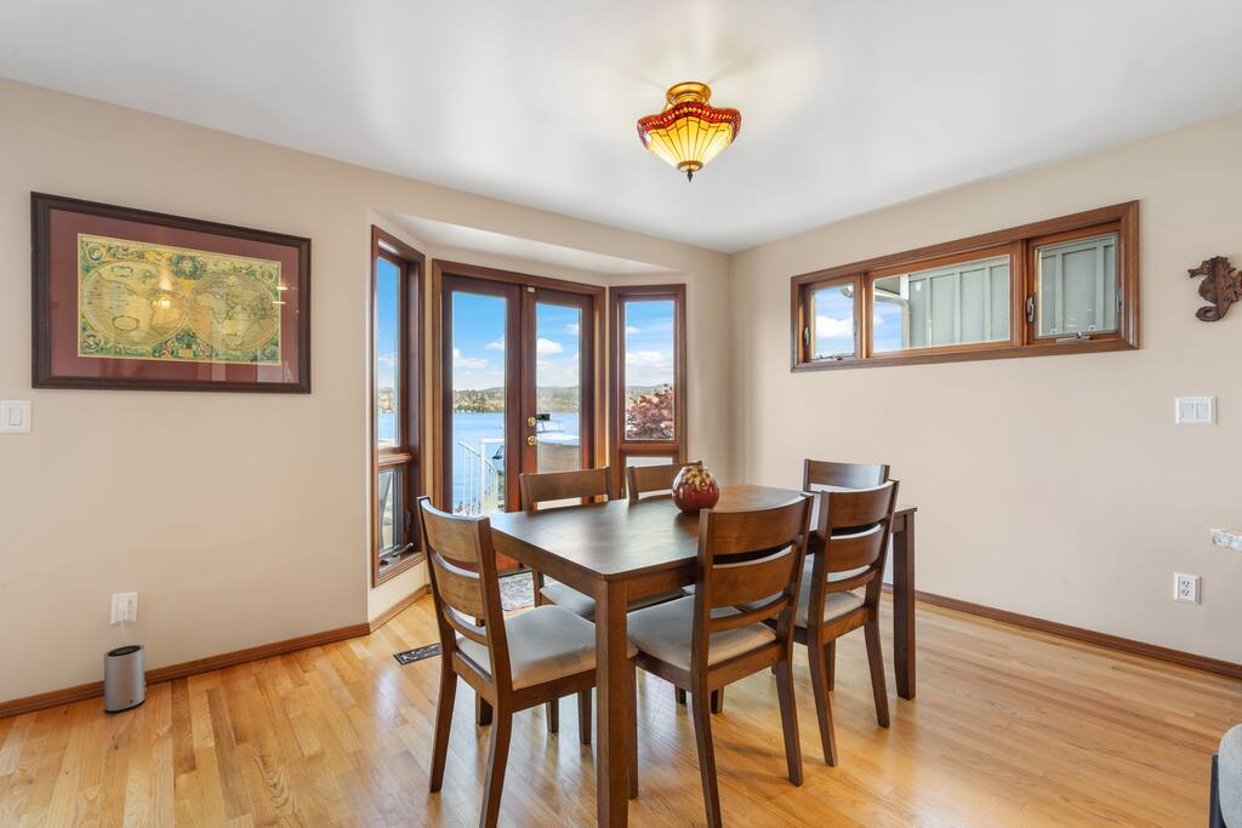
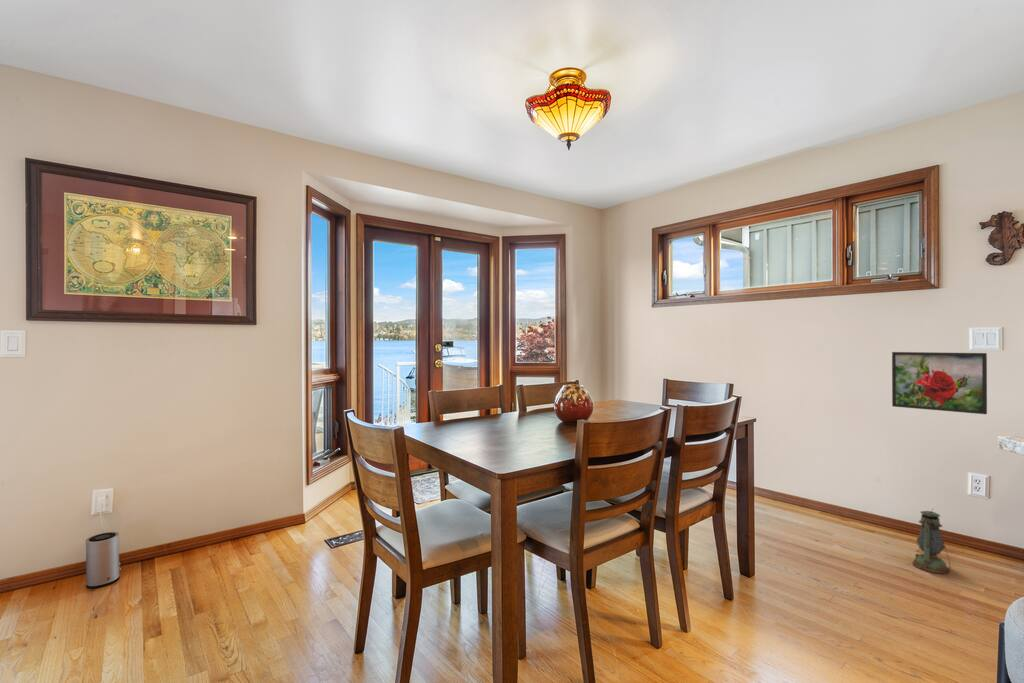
+ lantern [911,507,951,575]
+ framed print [891,351,988,415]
